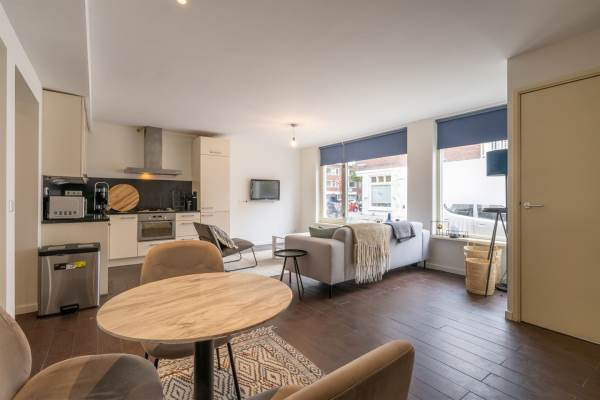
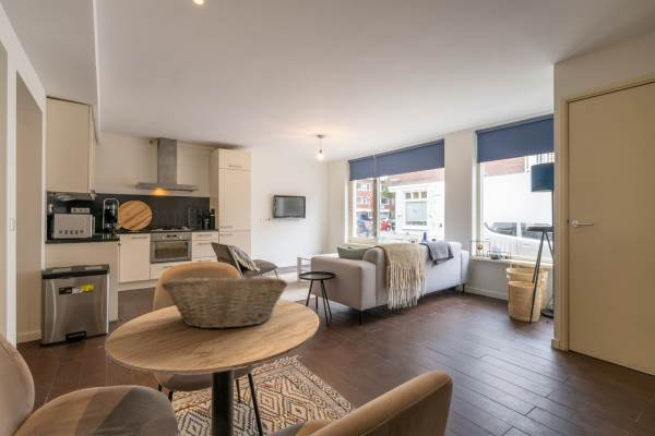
+ fruit basket [160,272,289,330]
